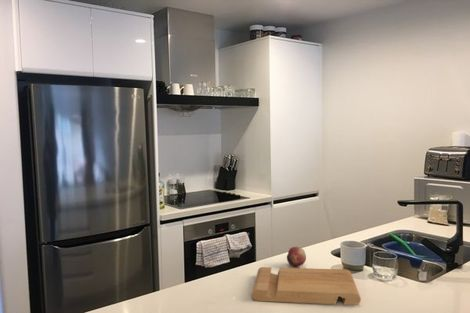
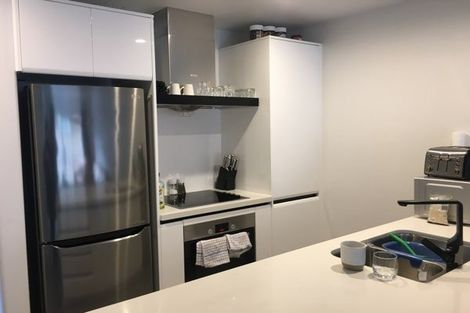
- cutting board [251,266,362,306]
- fruit [286,246,307,268]
